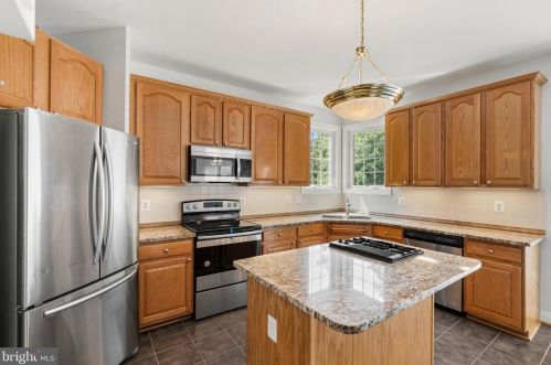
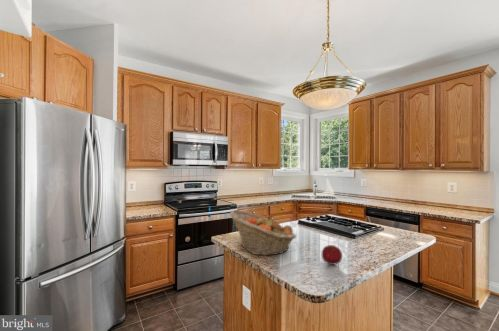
+ fruit basket [229,209,297,257]
+ fruit [321,244,343,266]
